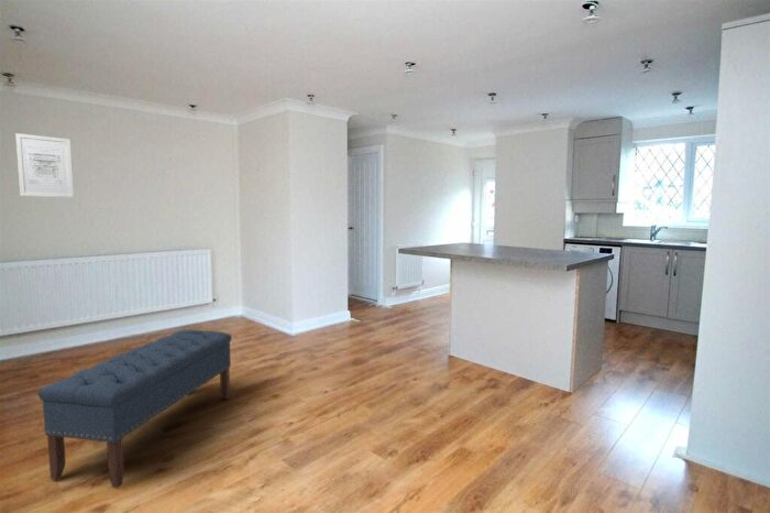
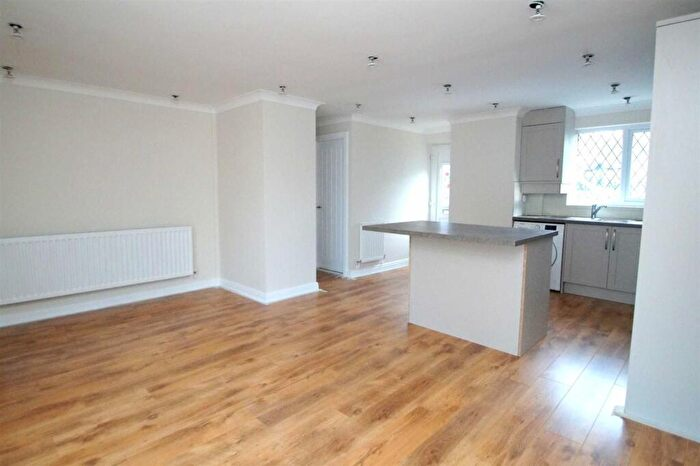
- bench [37,329,233,489]
- wall art [14,132,75,198]
